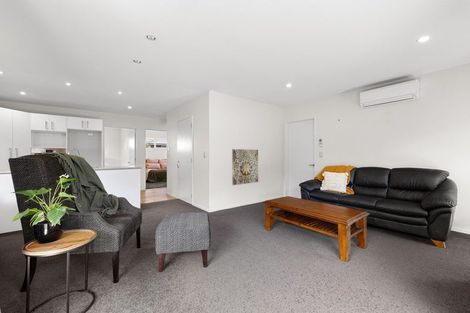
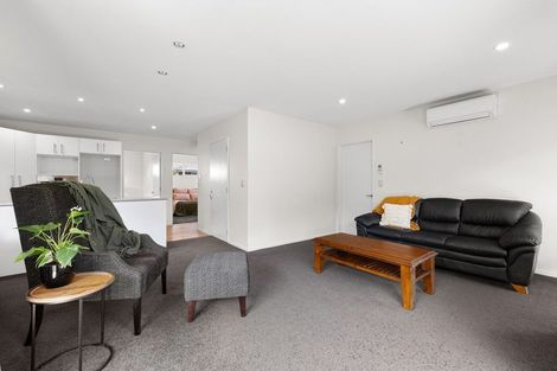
- wall art [231,148,259,186]
